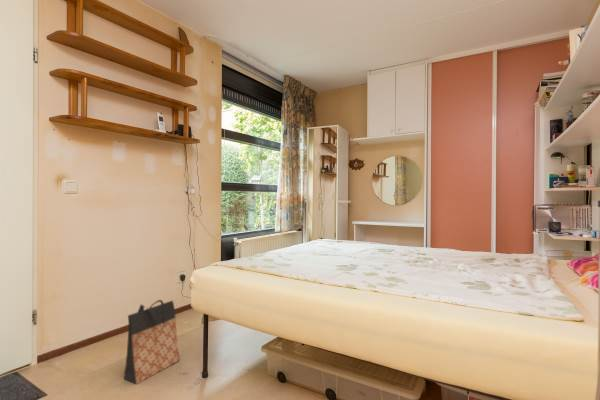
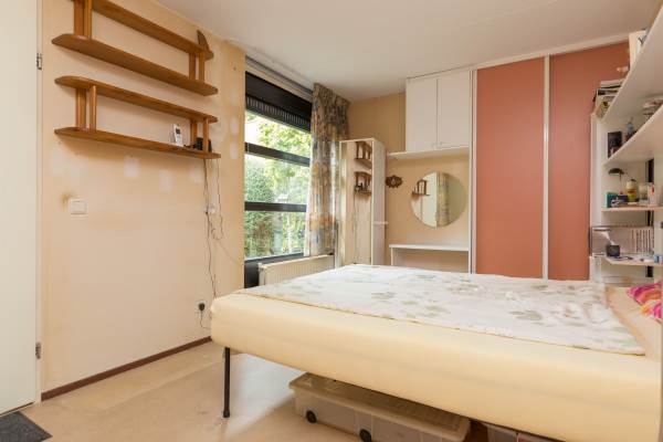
- bag [123,299,181,385]
